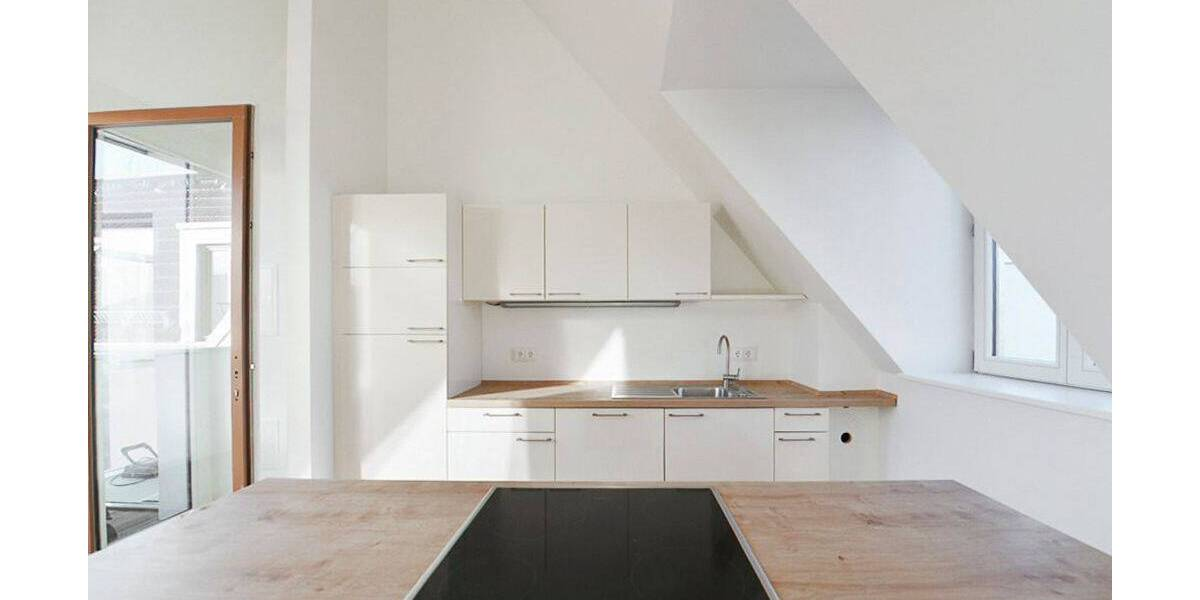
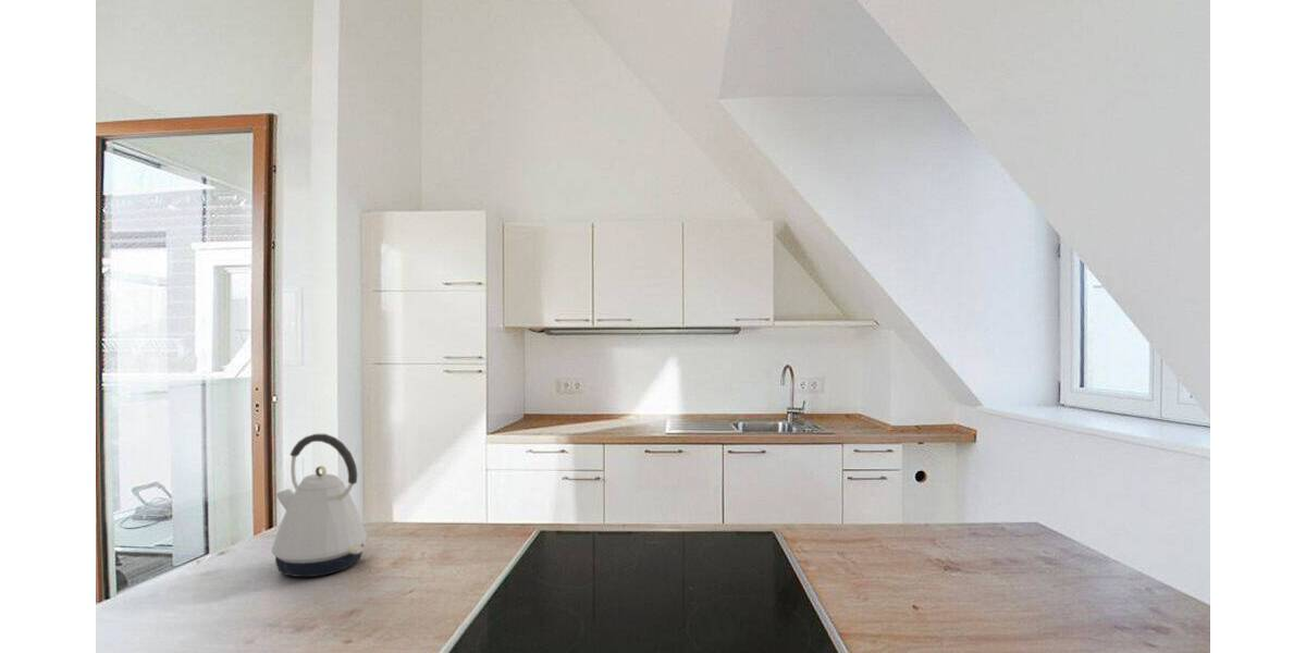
+ kettle [271,433,368,578]
